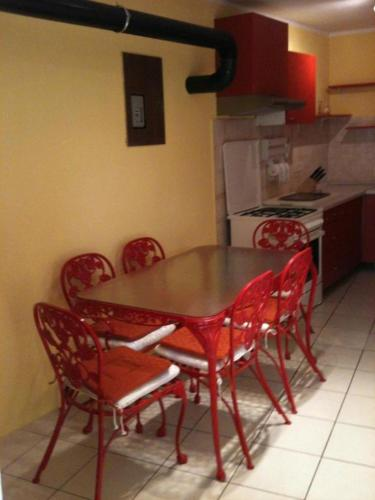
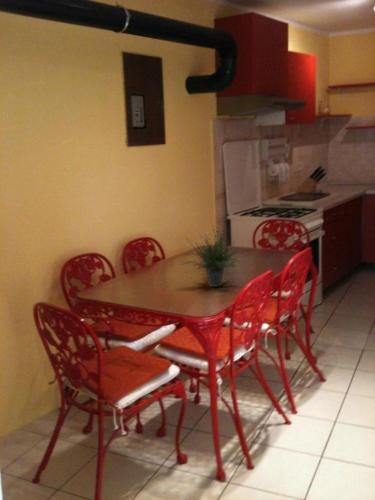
+ potted plant [180,220,244,288]
